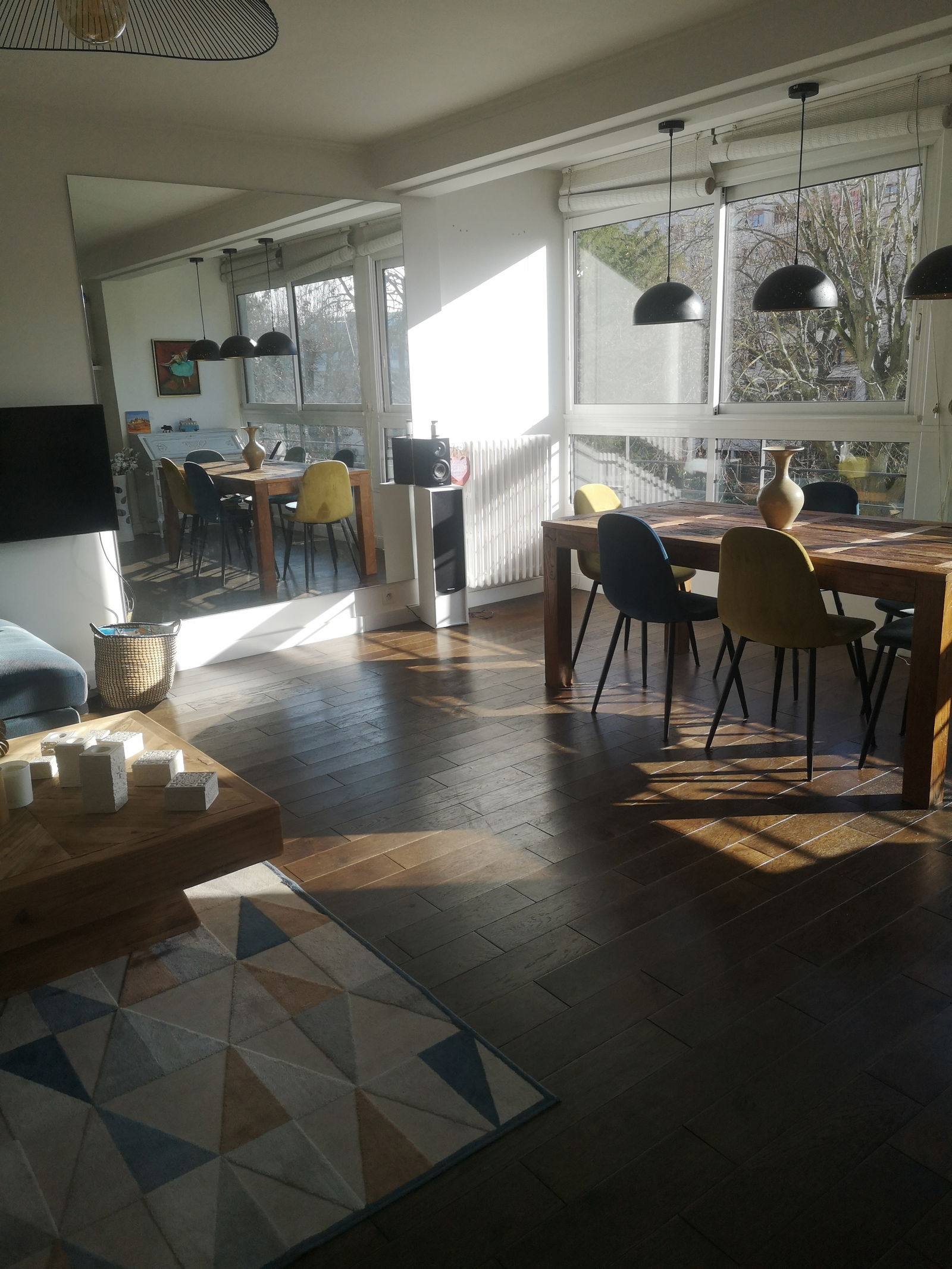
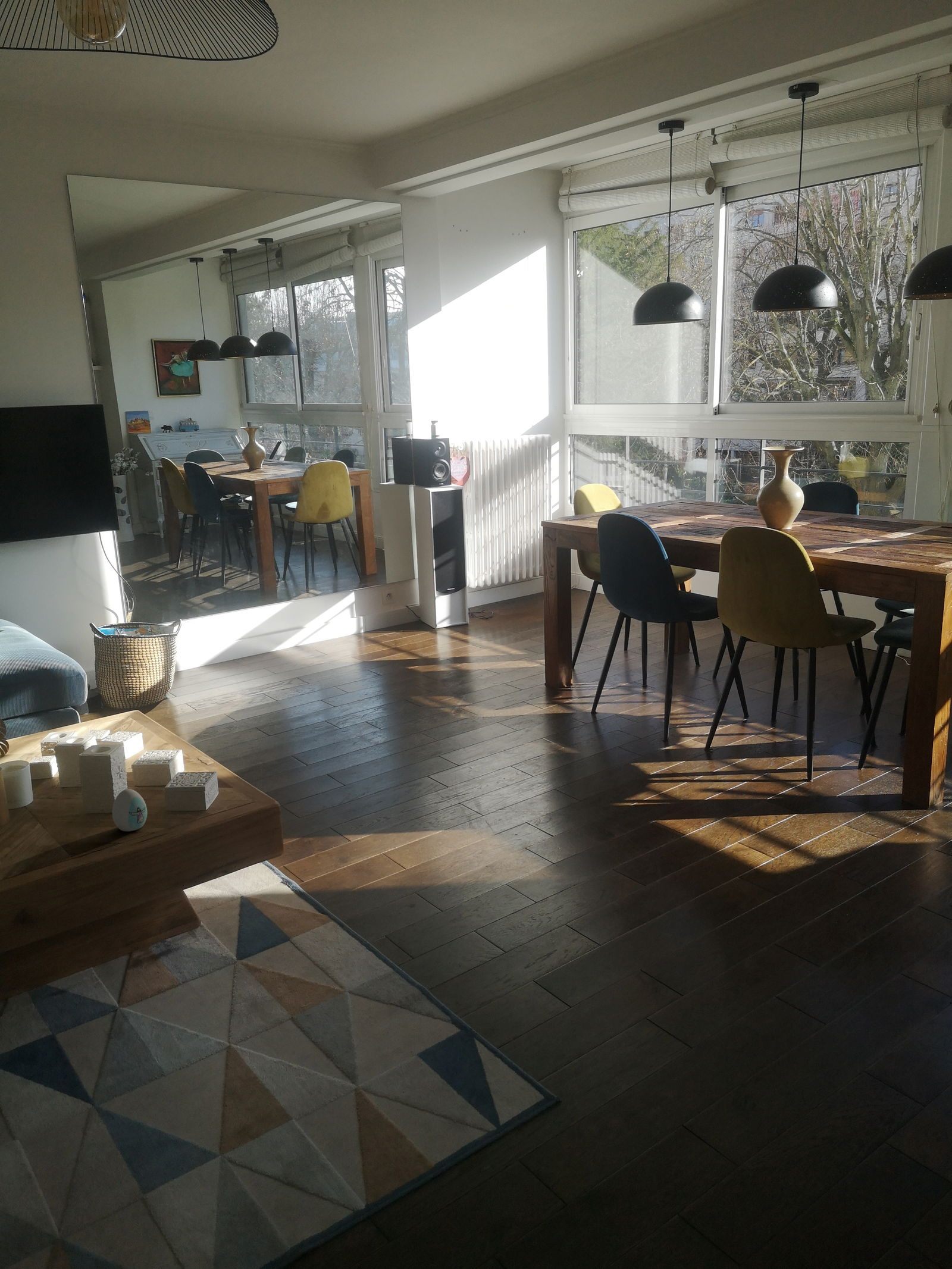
+ decorative egg [112,788,148,832]
